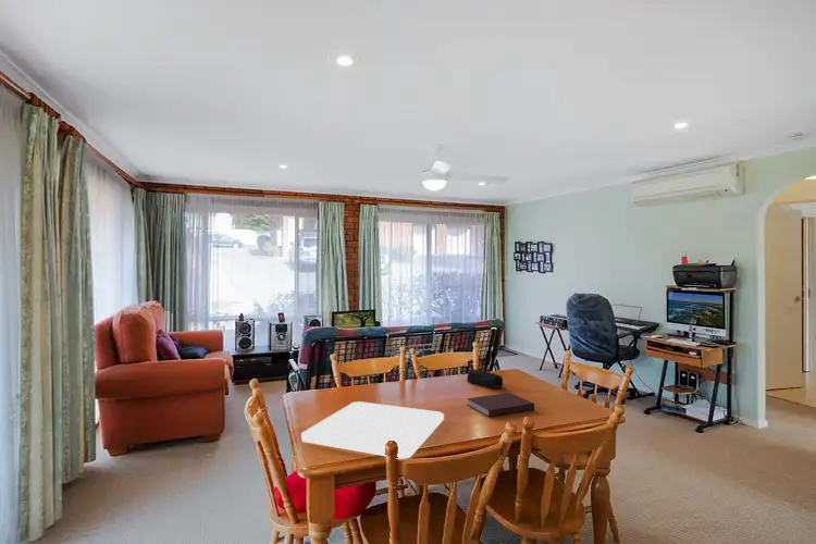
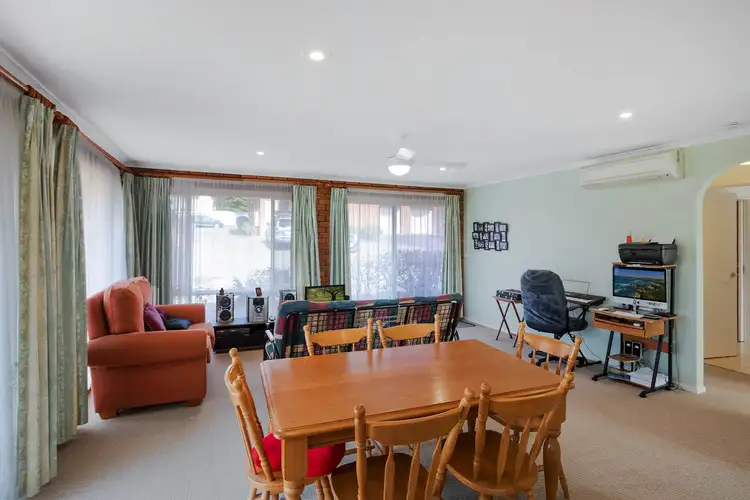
- notebook [466,392,535,418]
- pencil case [466,366,504,390]
- placemat [300,400,445,460]
